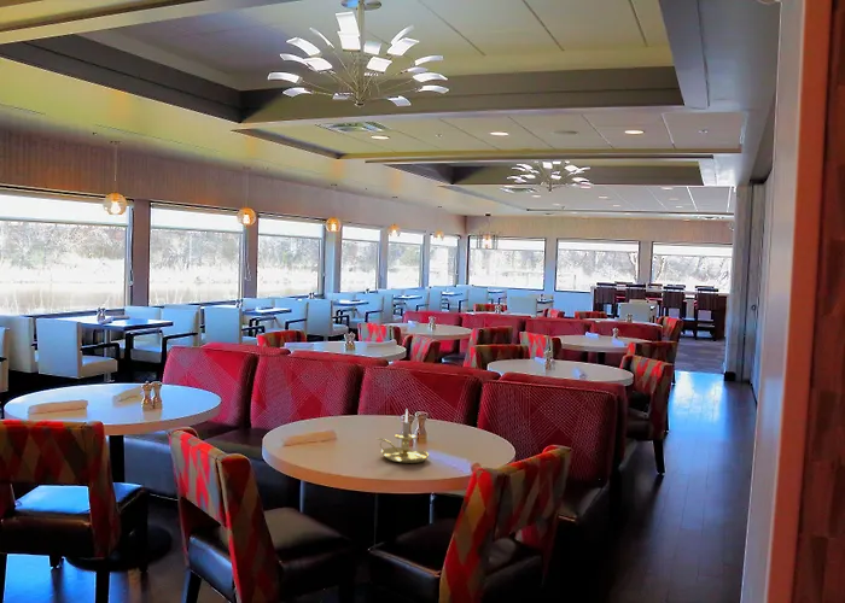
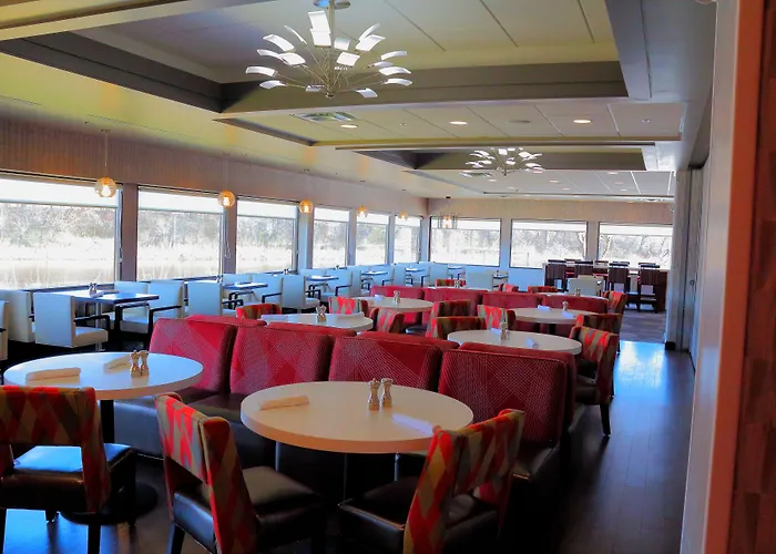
- candle holder [375,409,430,464]
